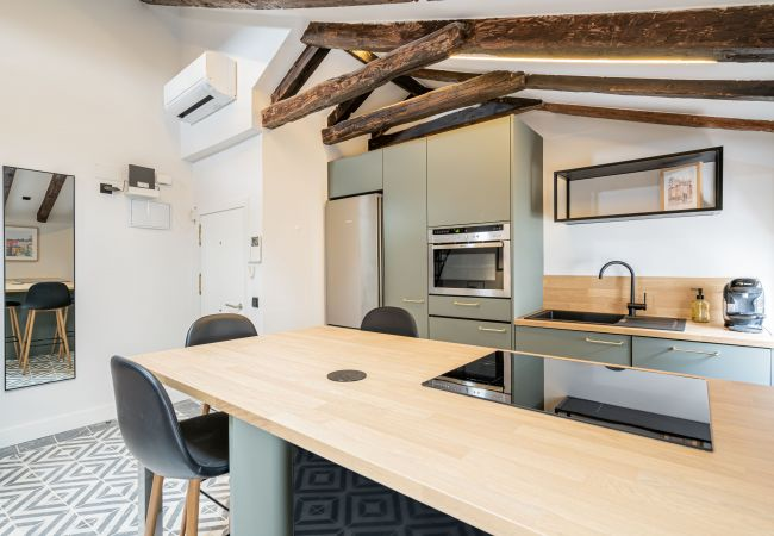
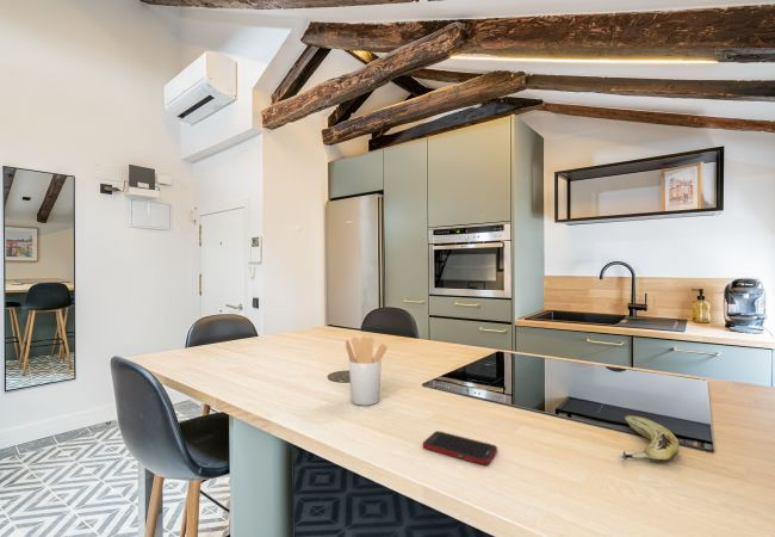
+ utensil holder [345,335,389,407]
+ cell phone [422,430,498,467]
+ fruit [620,414,680,463]
